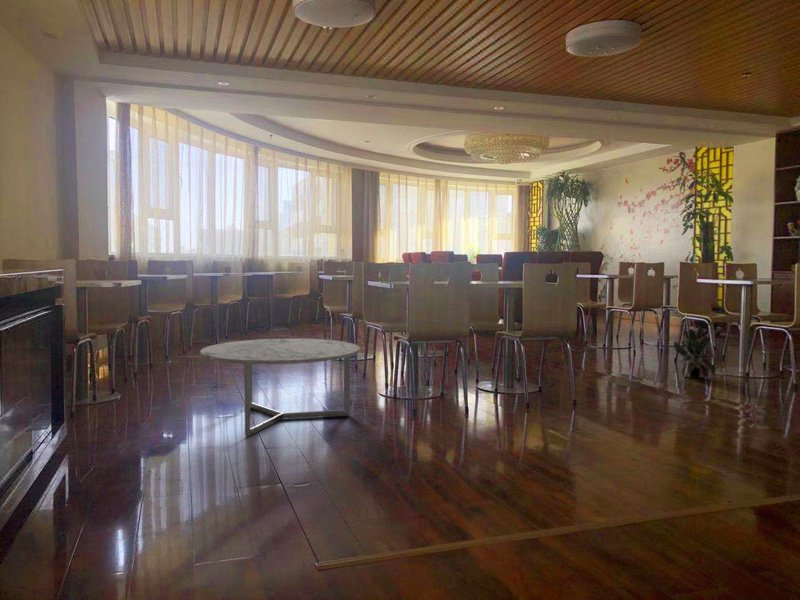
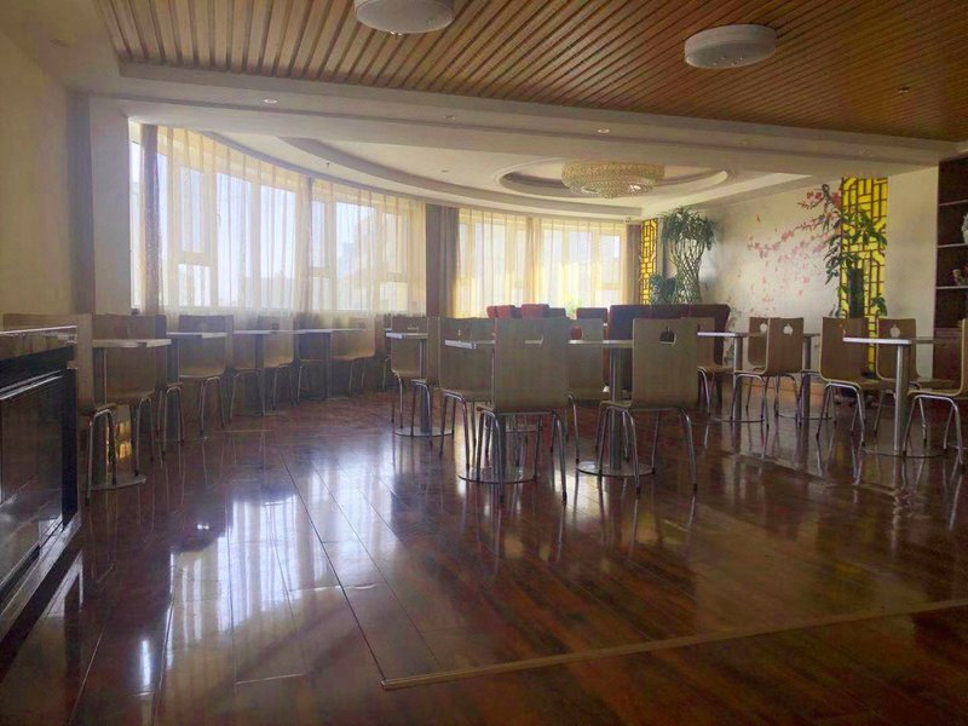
- coffee table [199,338,361,438]
- potted plant [672,326,716,379]
